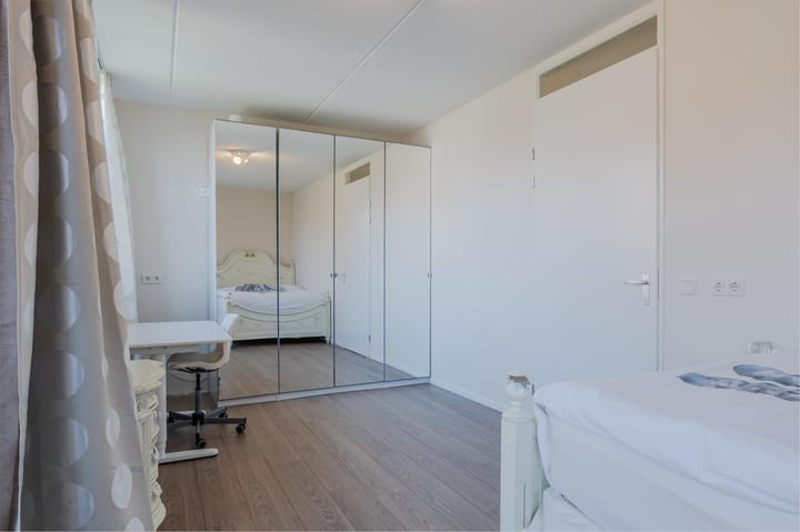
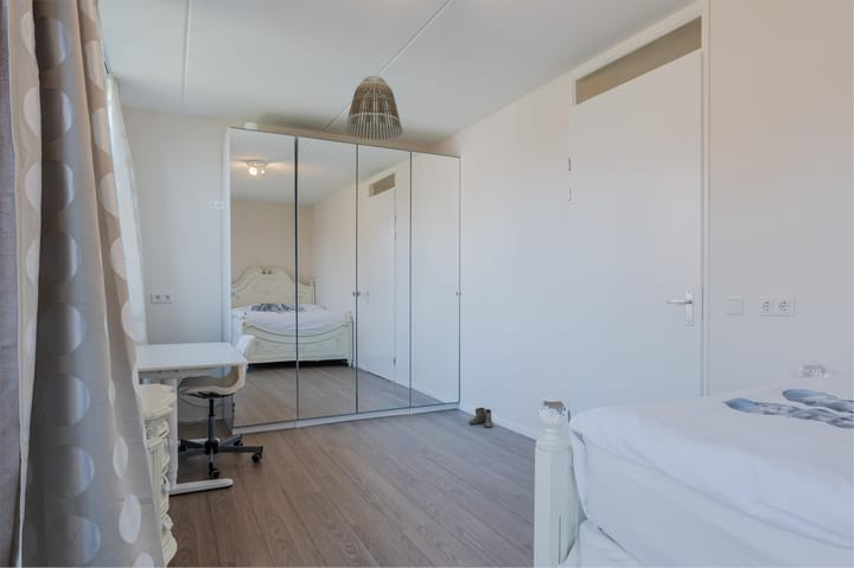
+ lamp shade [344,74,404,141]
+ boots [469,407,493,429]
